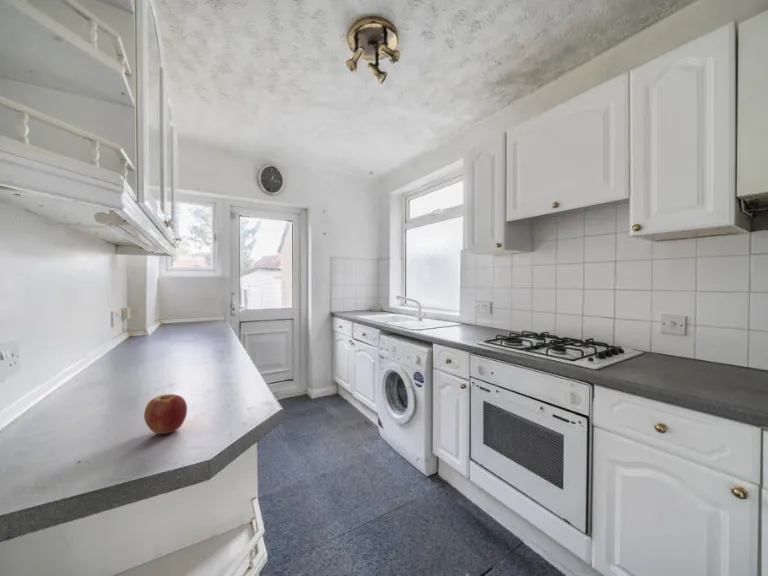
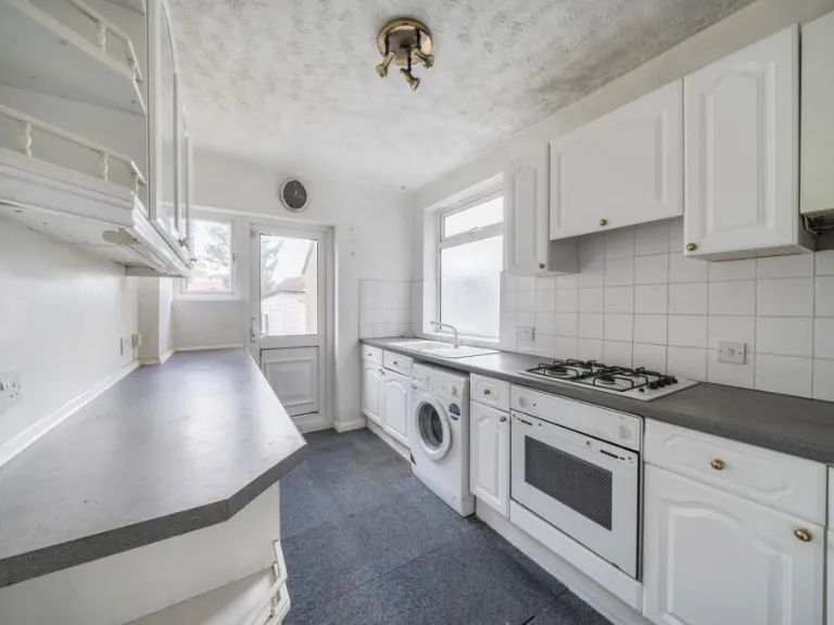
- apple [143,393,188,435]
